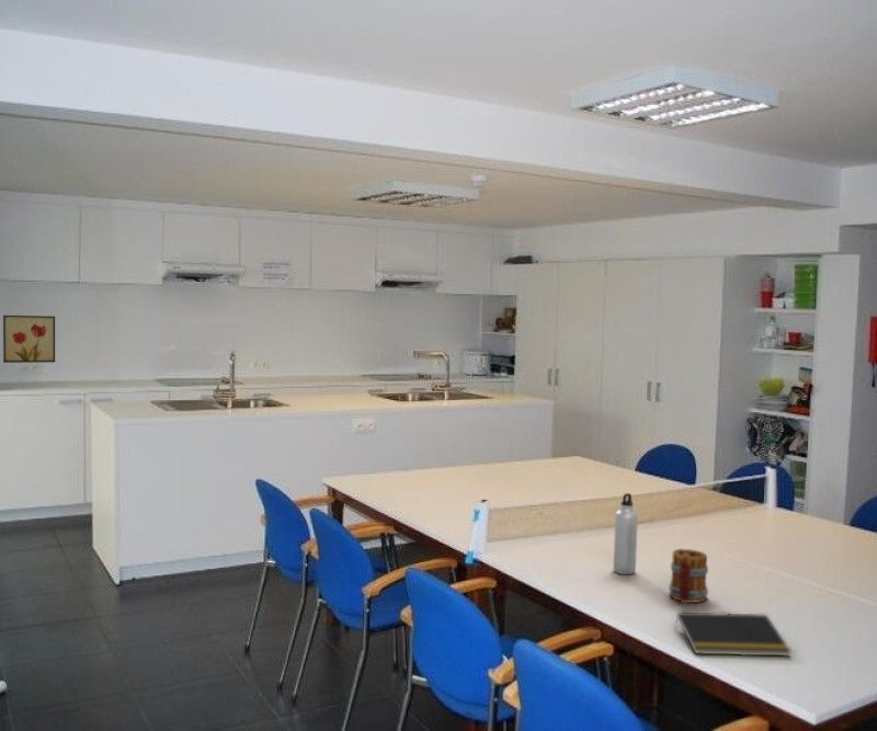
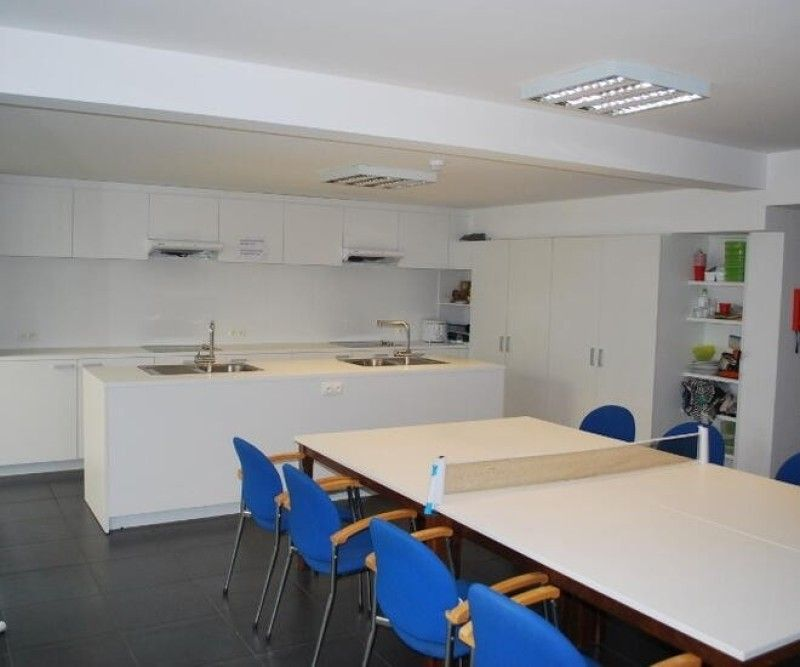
- water bottle [613,492,639,575]
- wall art [2,315,56,364]
- notepad [673,612,793,658]
- mug [668,548,709,604]
